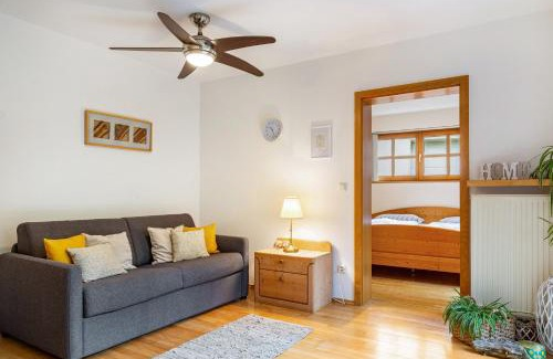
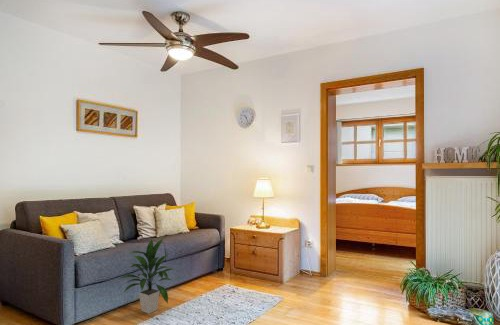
+ indoor plant [116,236,174,315]
